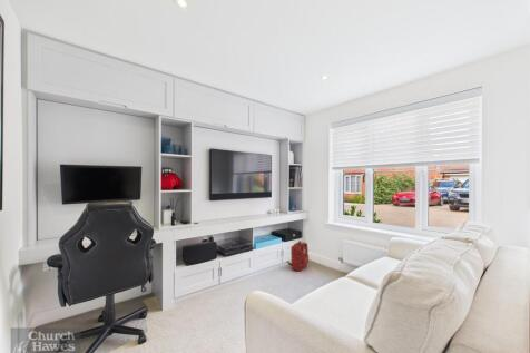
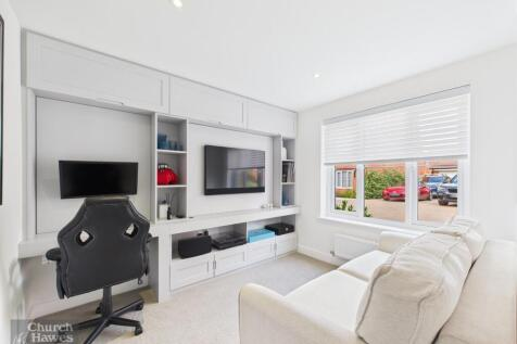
- backpack [286,239,310,272]
